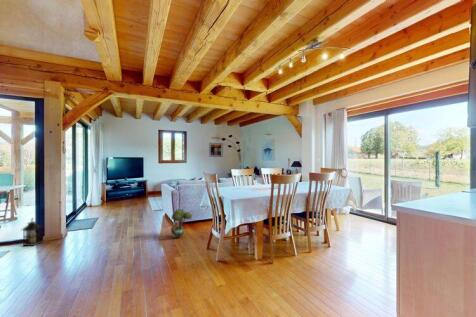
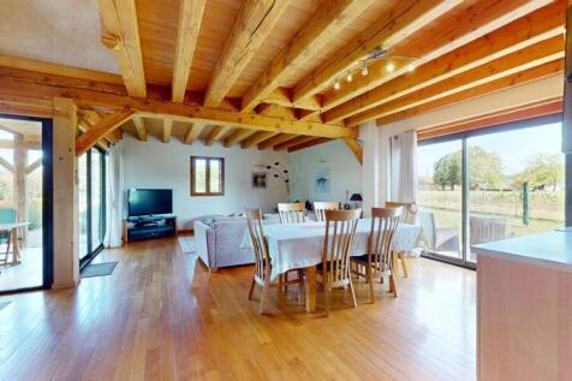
- lantern [21,217,43,247]
- decorative tree [170,208,193,239]
